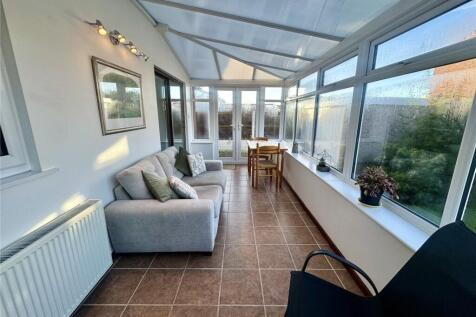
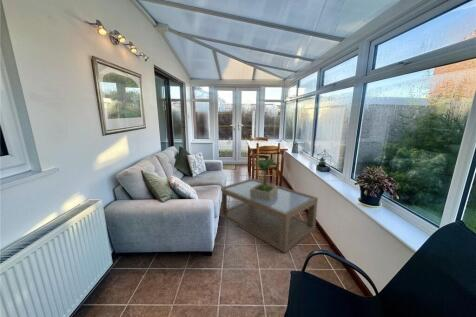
+ potted plant [250,155,280,201]
+ coffee table [219,177,319,254]
